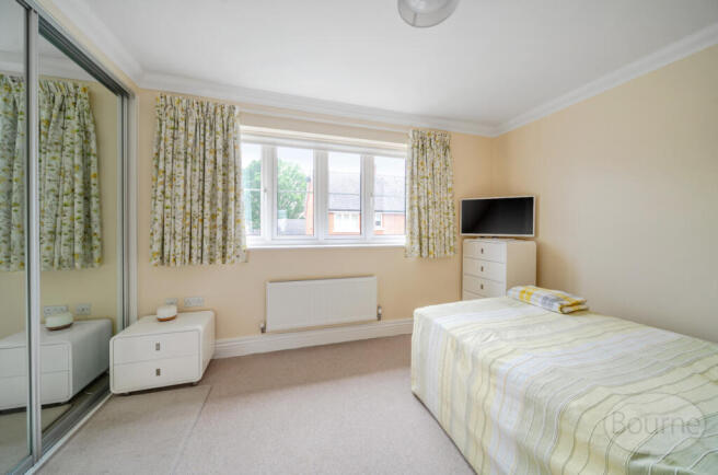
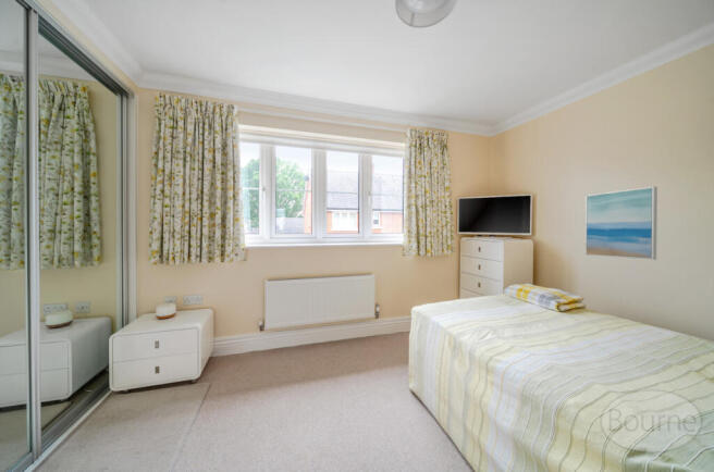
+ wall art [584,185,658,261]
